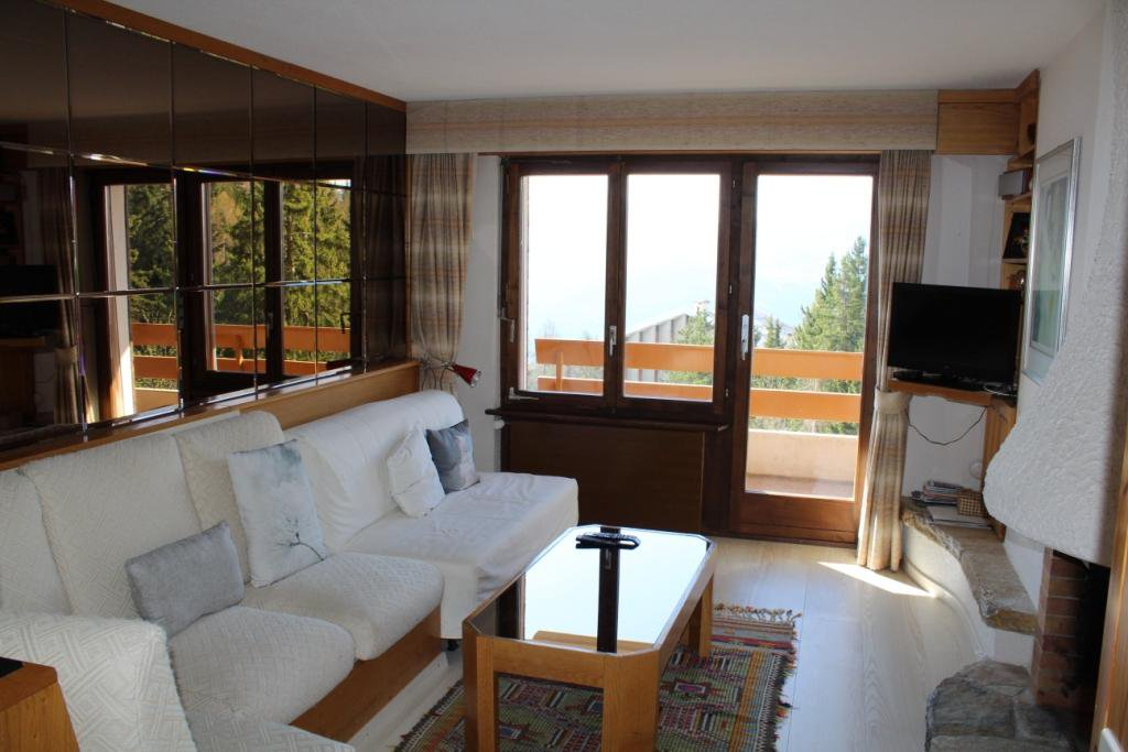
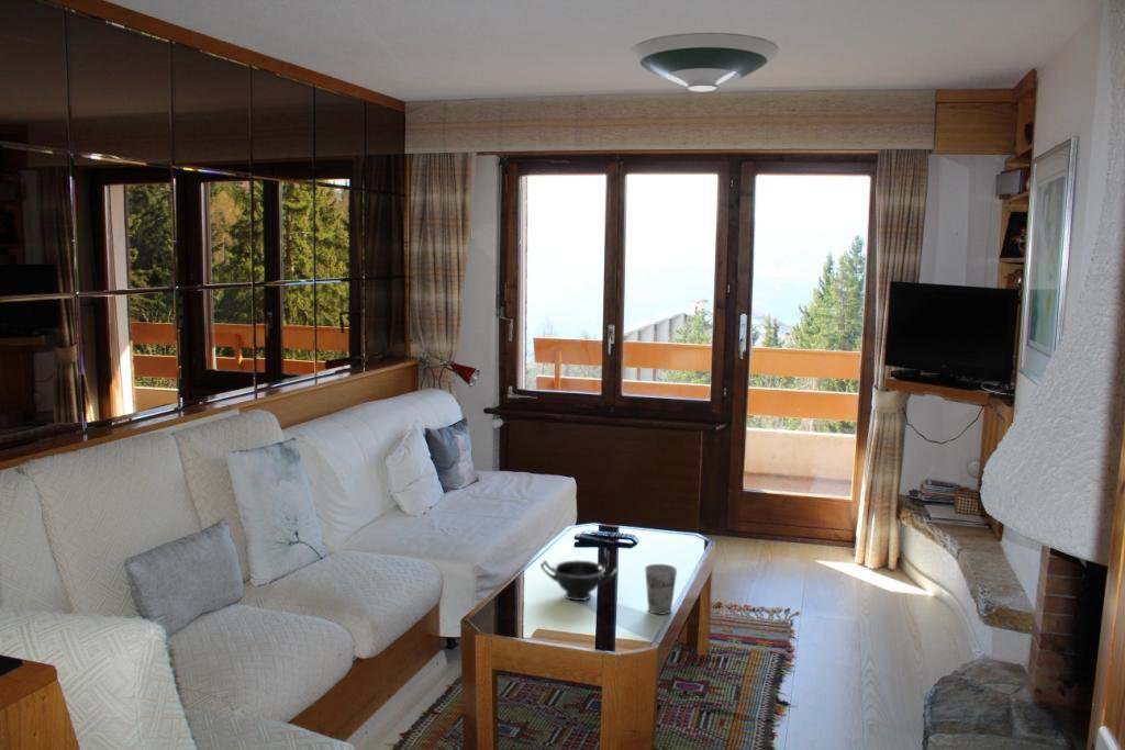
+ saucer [628,32,780,92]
+ cup [644,563,678,616]
+ bowl [539,559,619,602]
